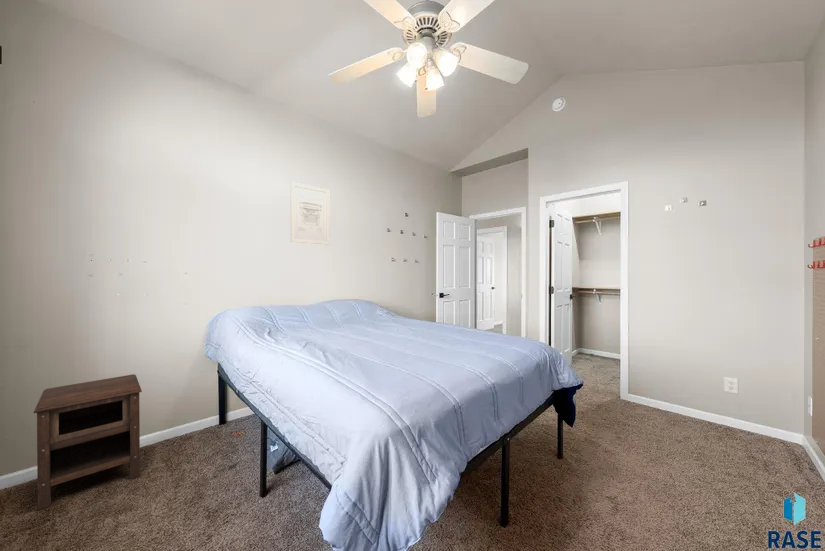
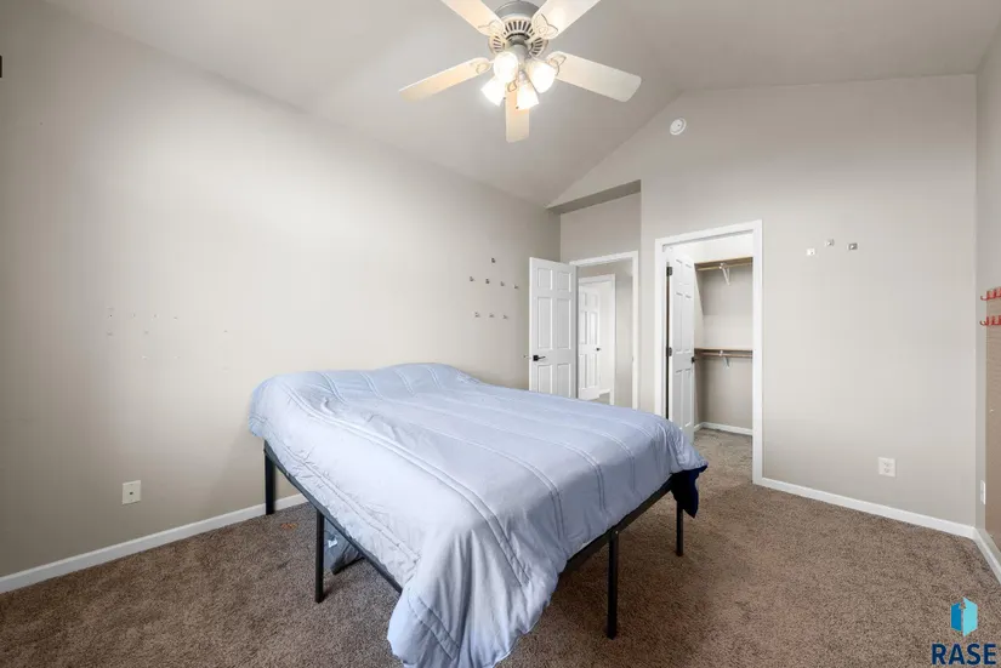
- nightstand [33,374,143,511]
- wall art [290,181,331,246]
